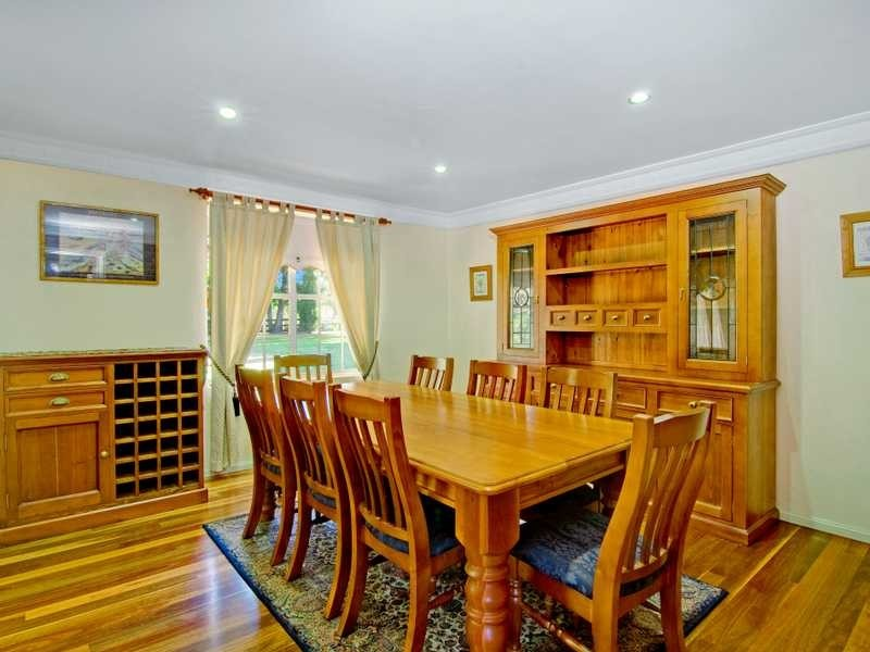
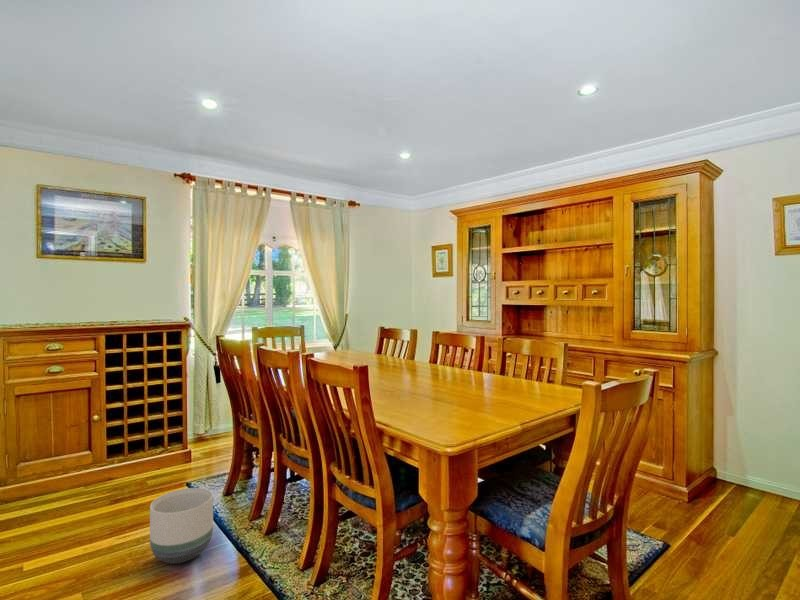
+ planter [149,487,214,565]
